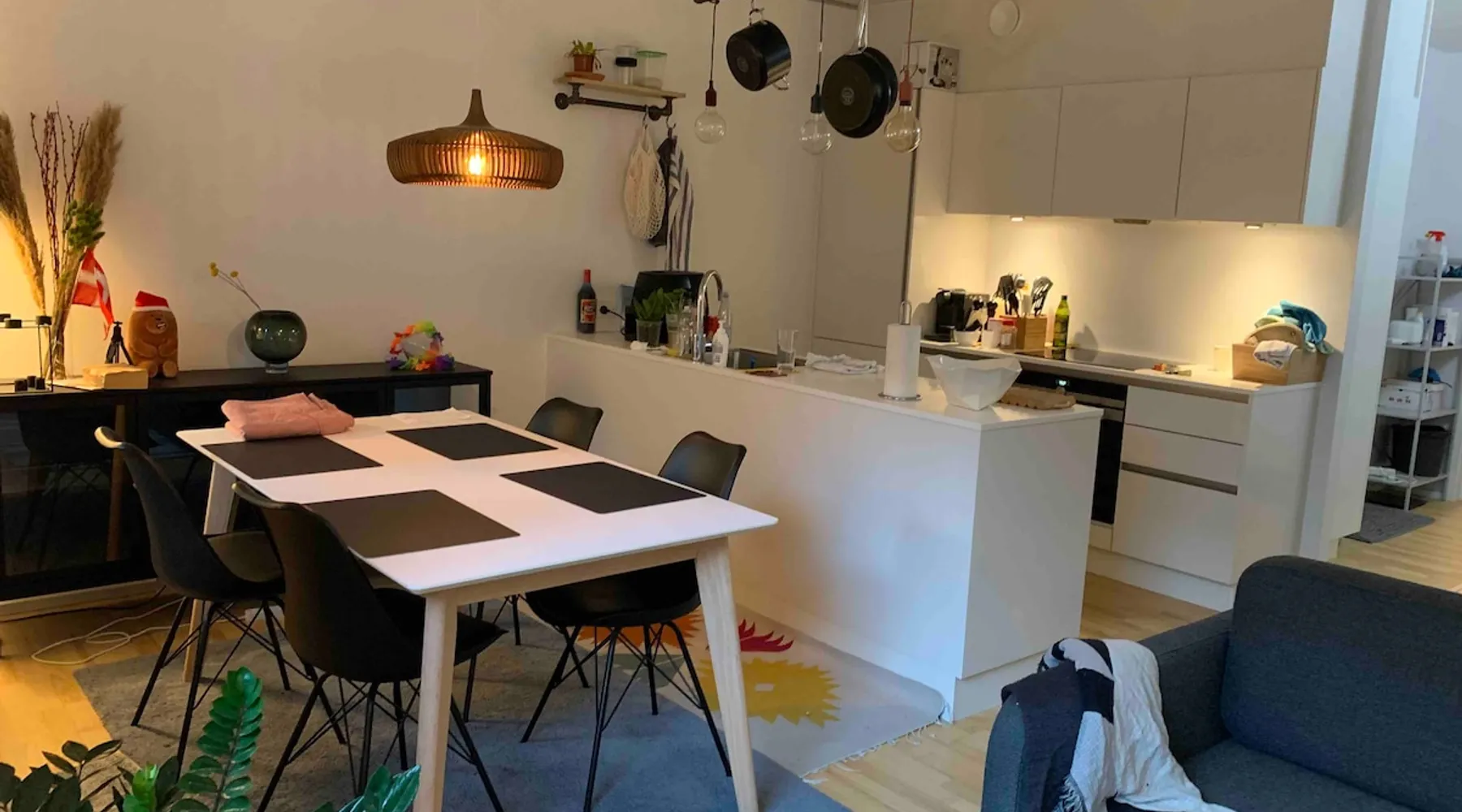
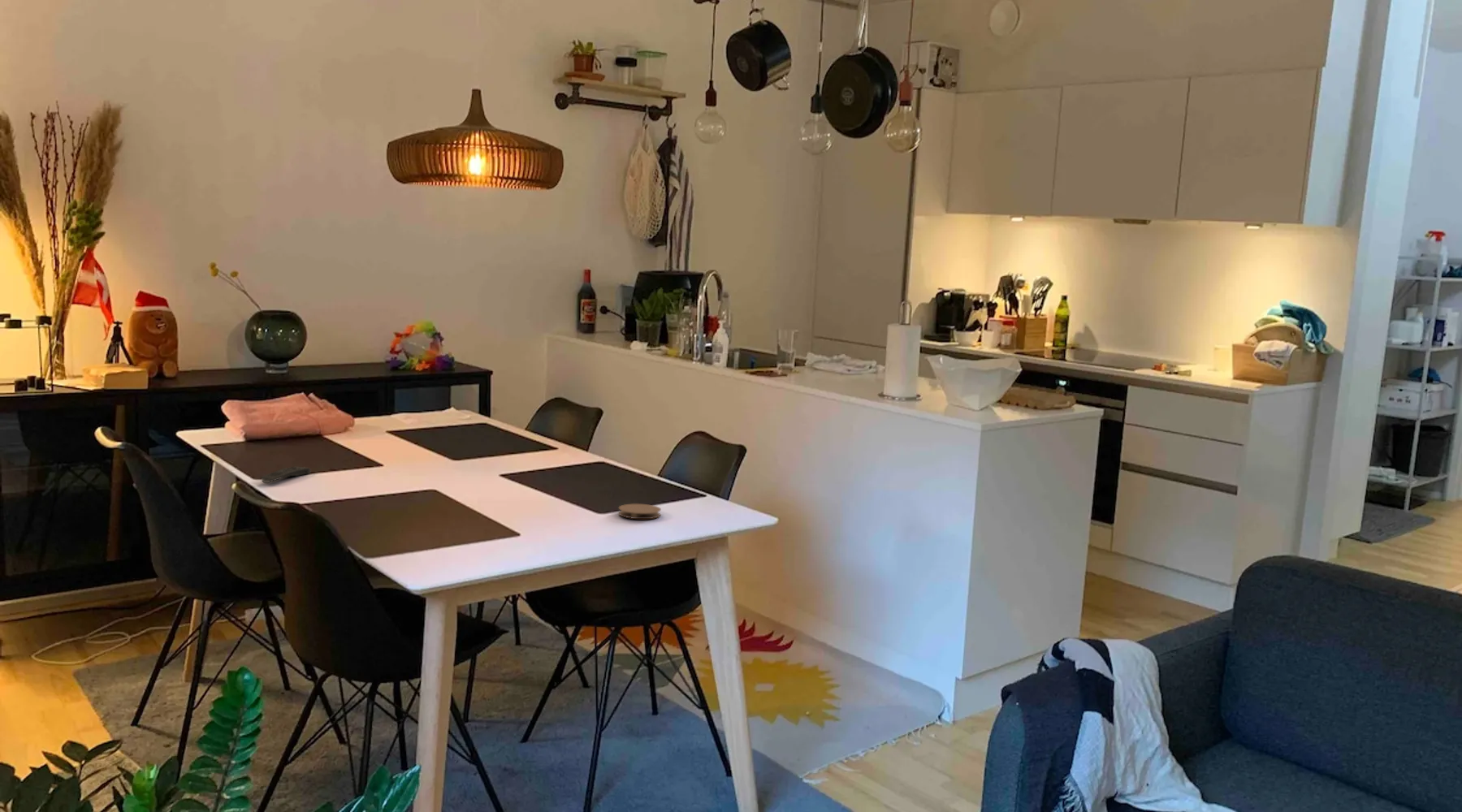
+ coaster [617,503,662,520]
+ remote control [260,466,312,484]
